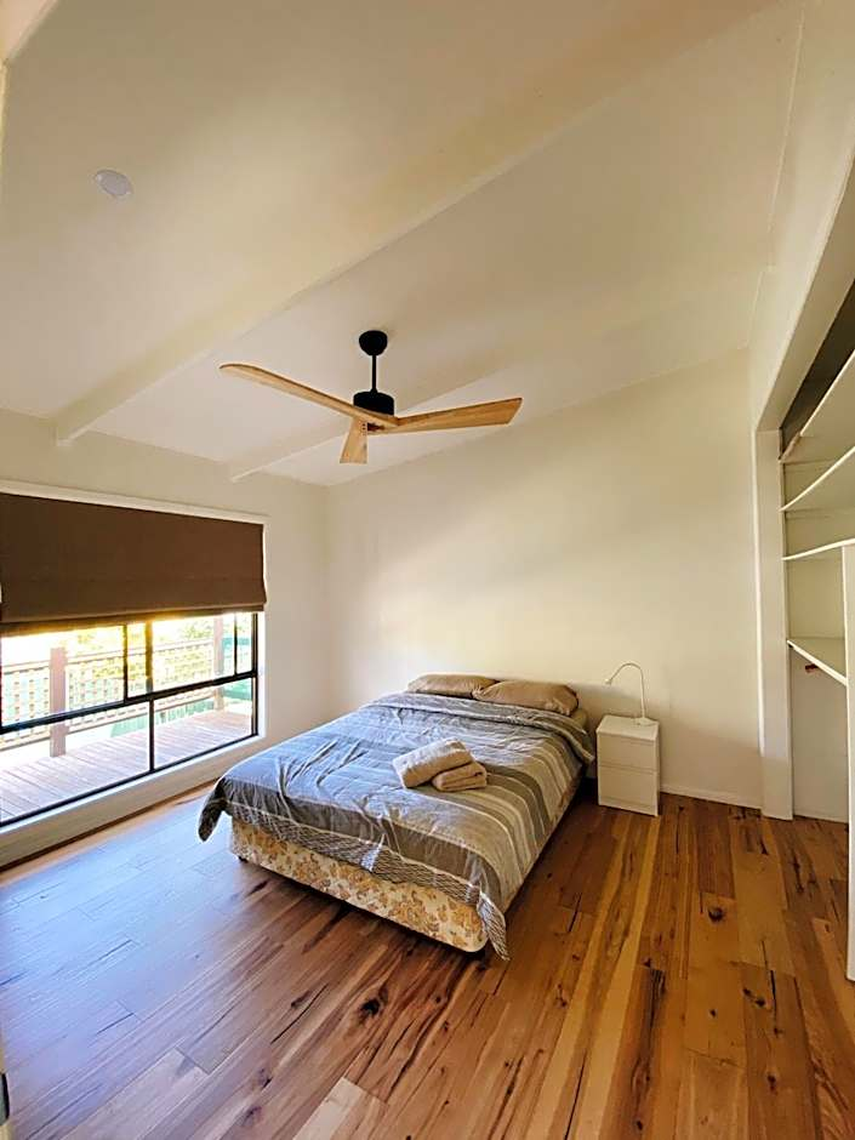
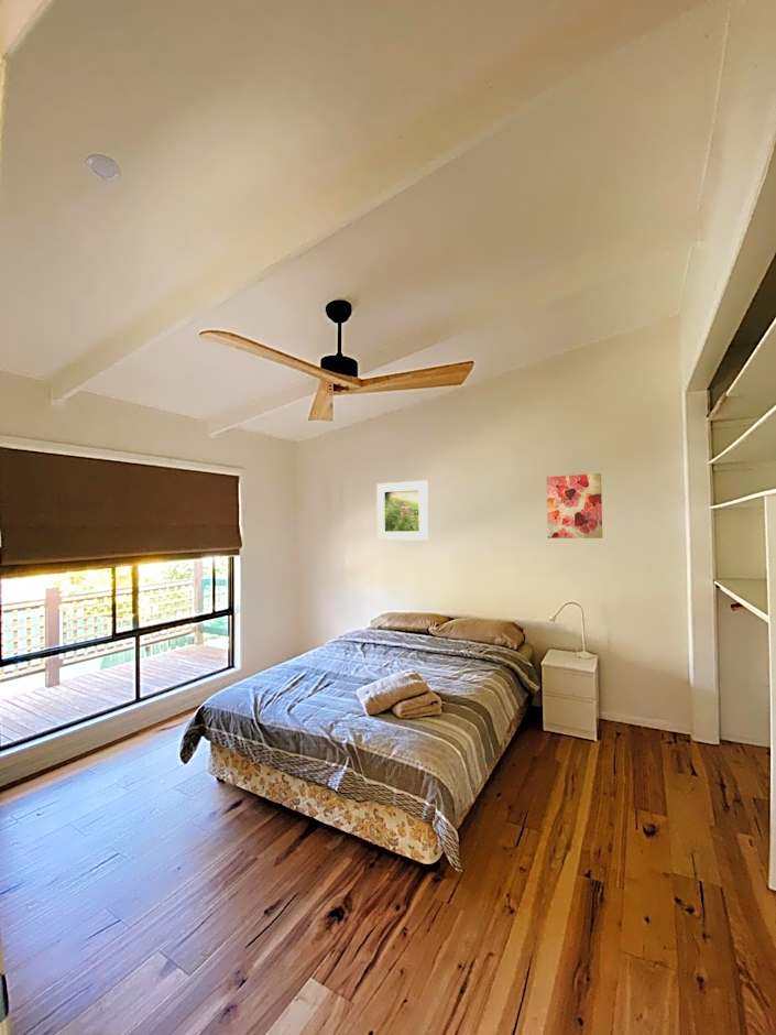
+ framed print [376,479,429,542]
+ wall art [546,472,603,540]
